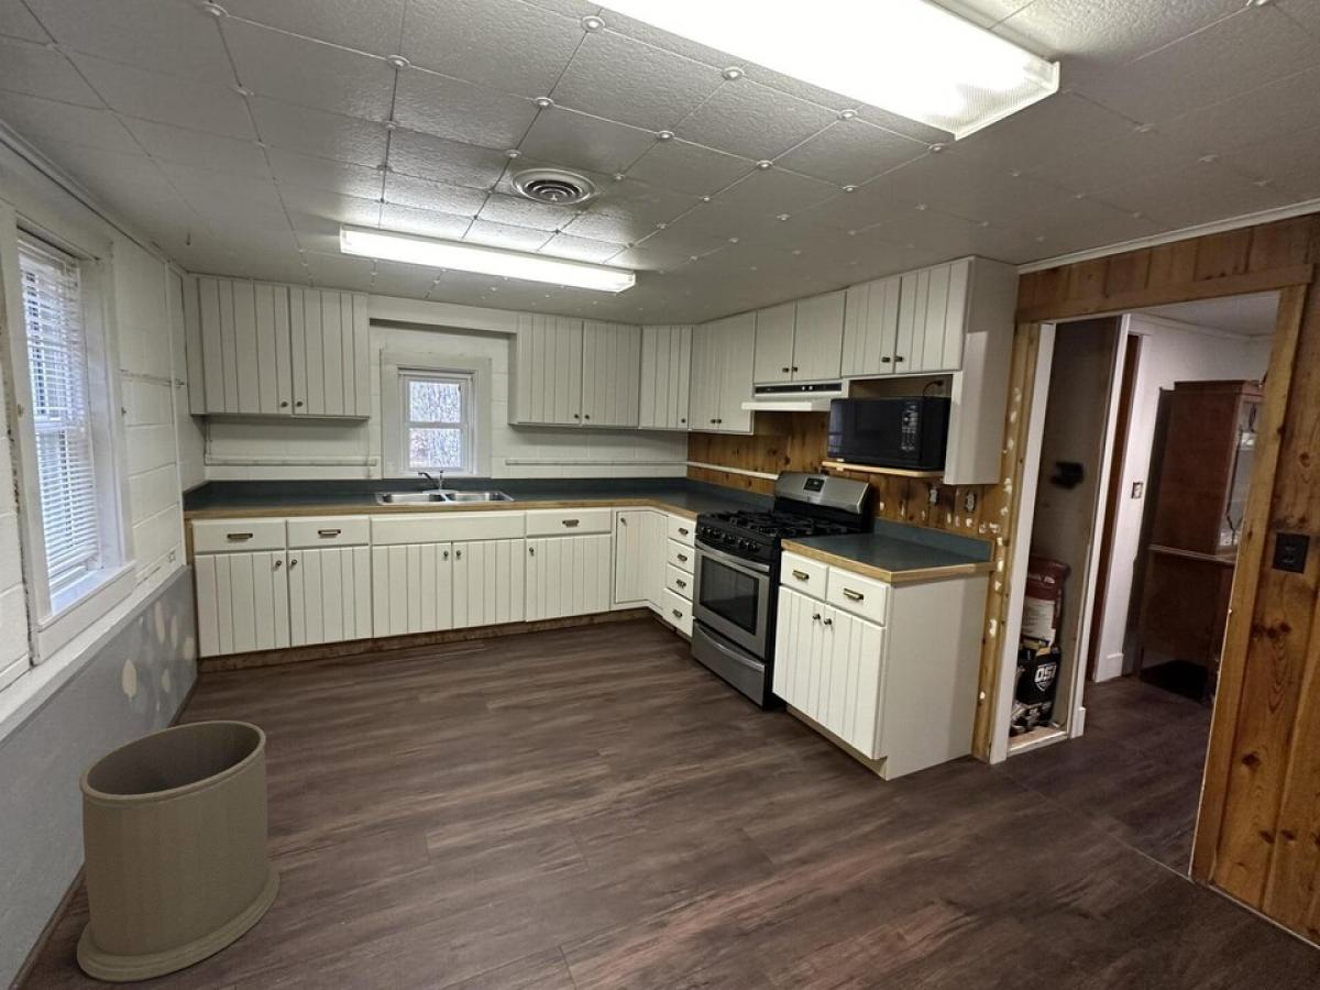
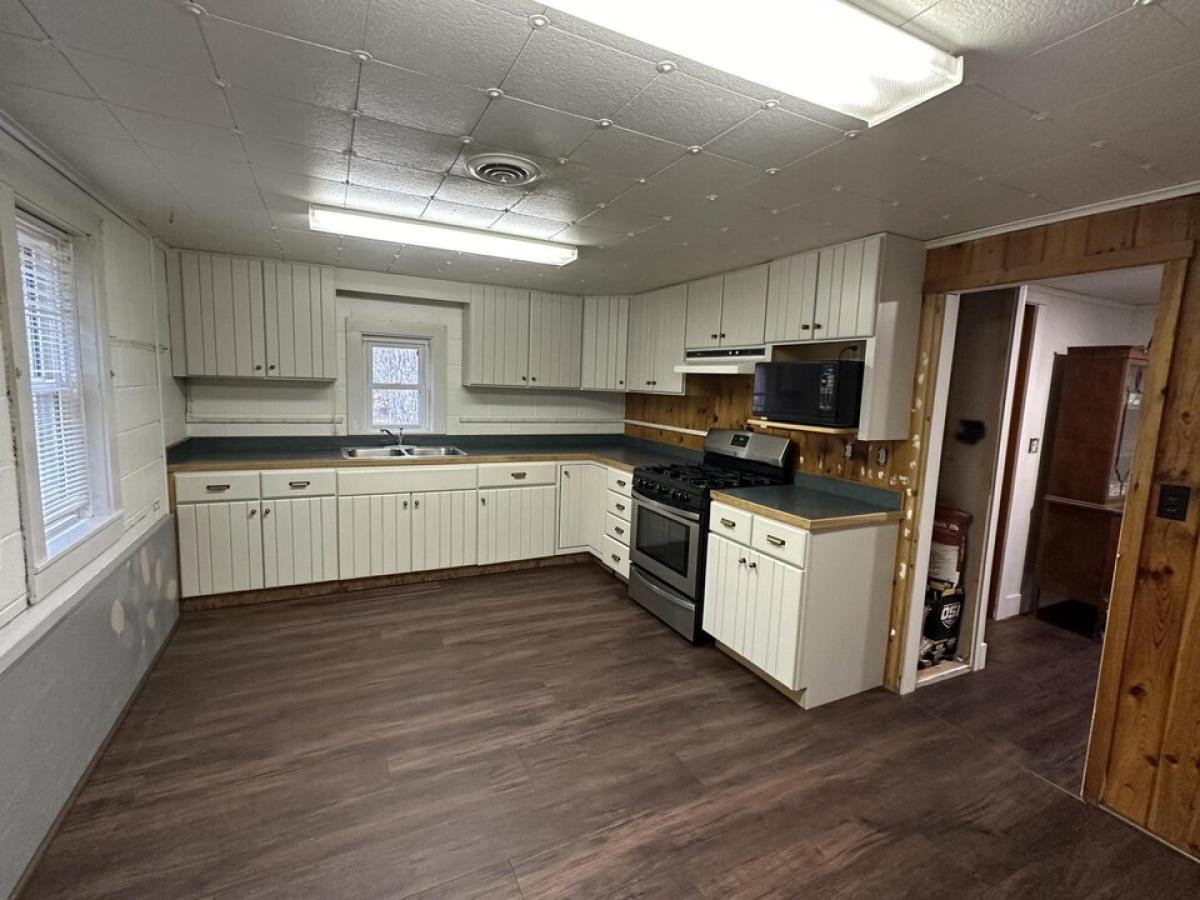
- trash can [76,719,280,982]
